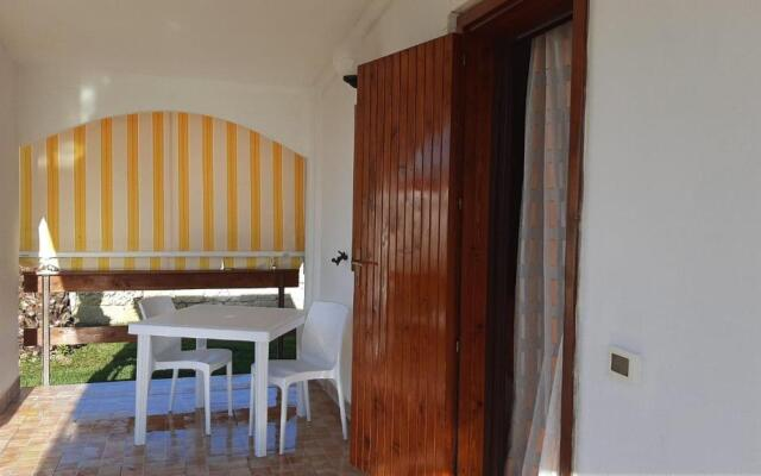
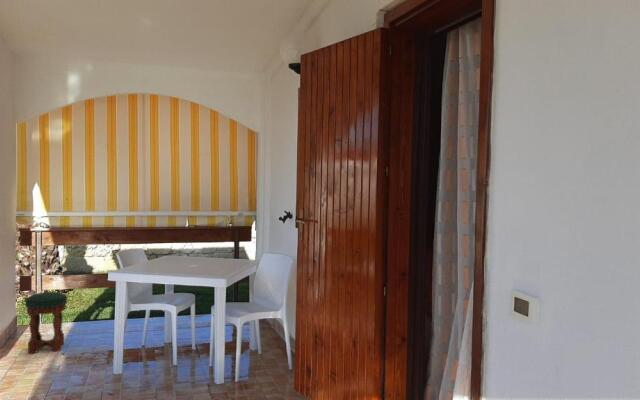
+ stool [24,291,68,355]
